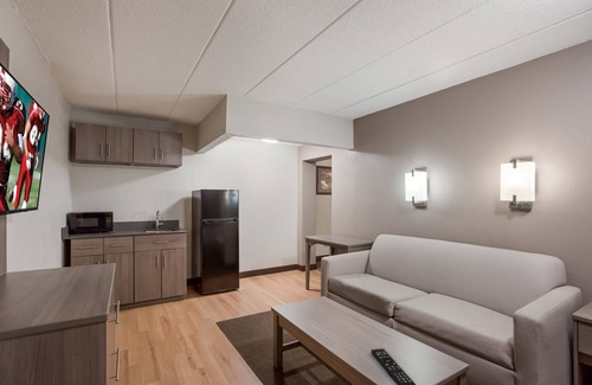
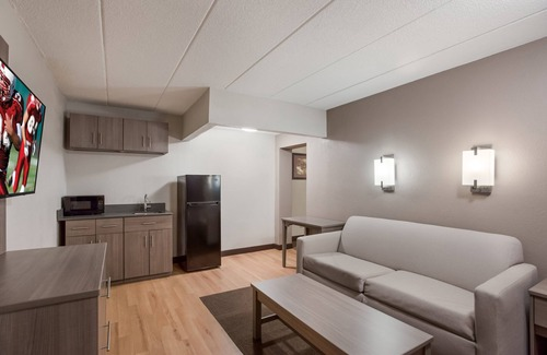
- remote control [371,347,417,385]
